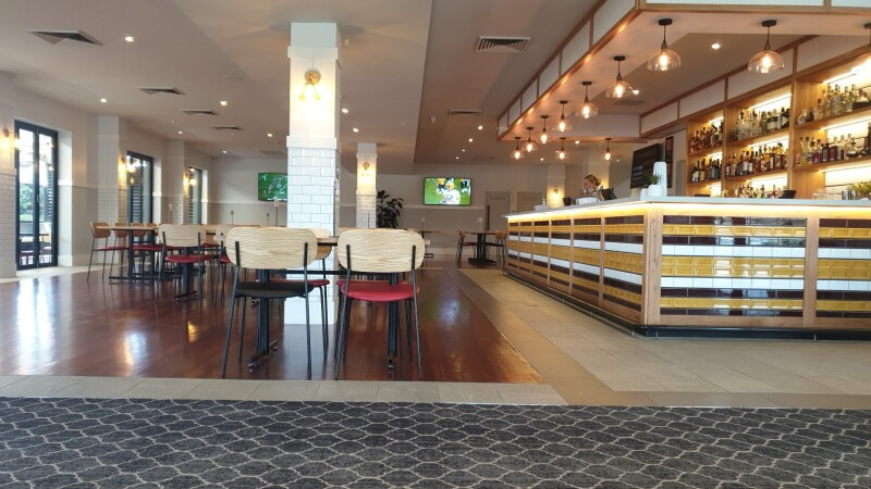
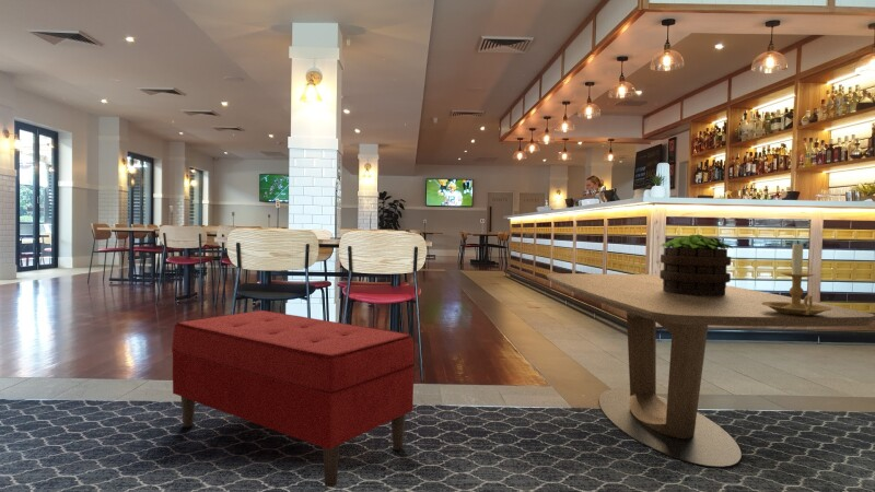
+ candle holder [761,239,832,315]
+ dining table [546,272,875,469]
+ bench [171,309,416,488]
+ potted plant [658,234,734,296]
